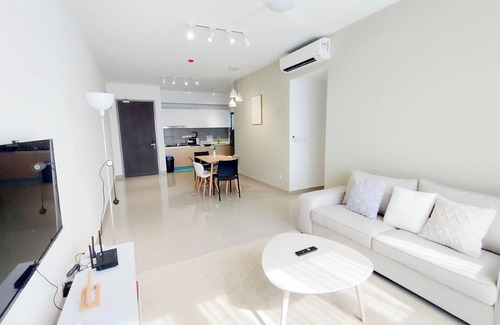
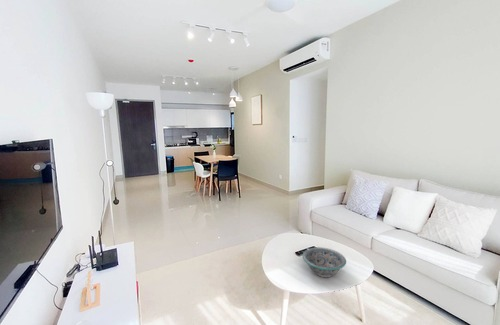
+ decorative bowl [302,246,347,278]
